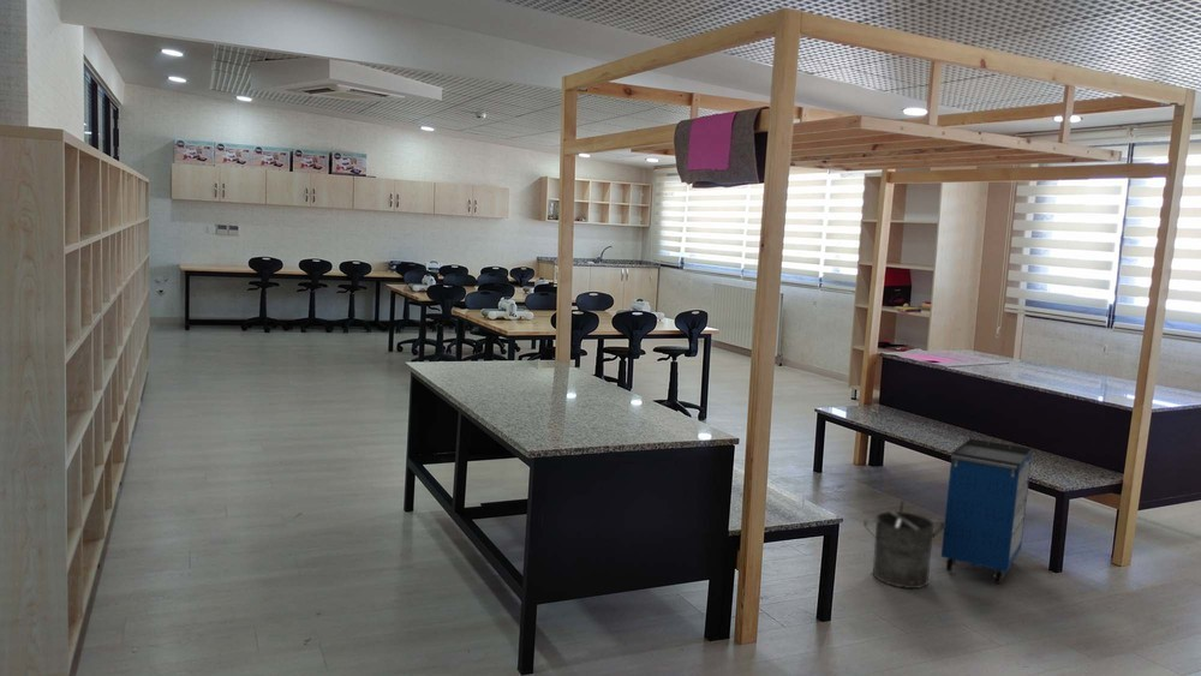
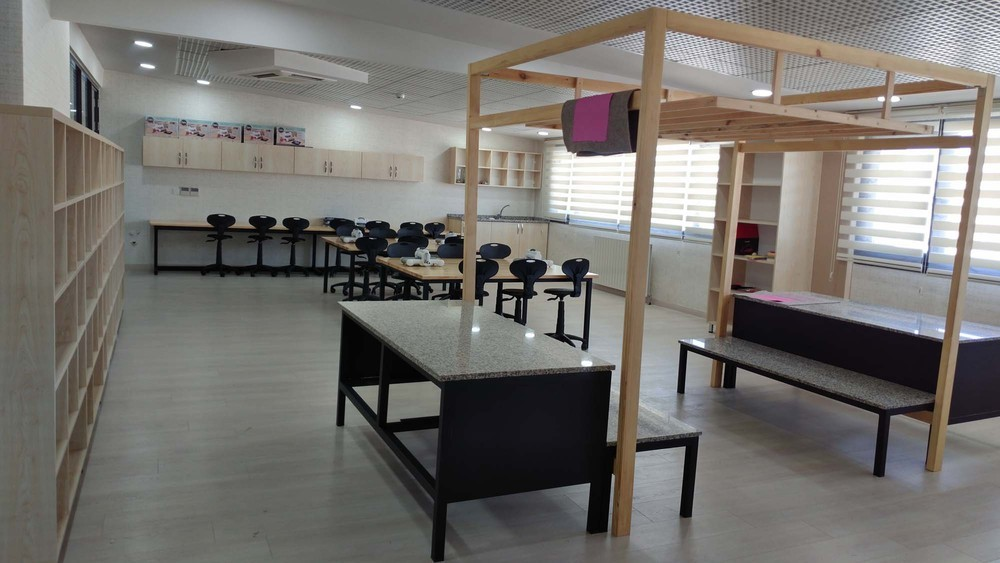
- bucket [862,499,945,590]
- cabinet [940,437,1034,585]
